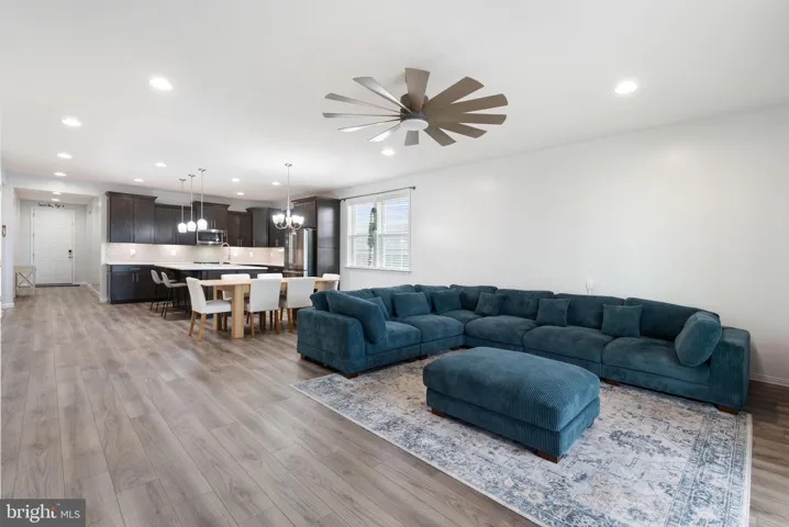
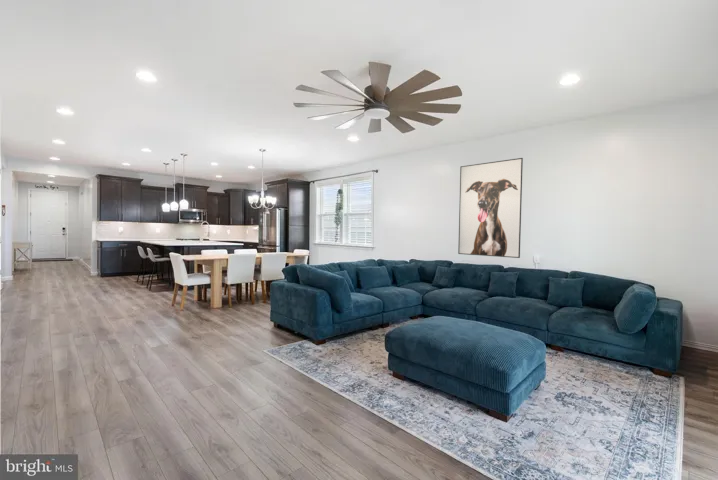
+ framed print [457,157,524,259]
